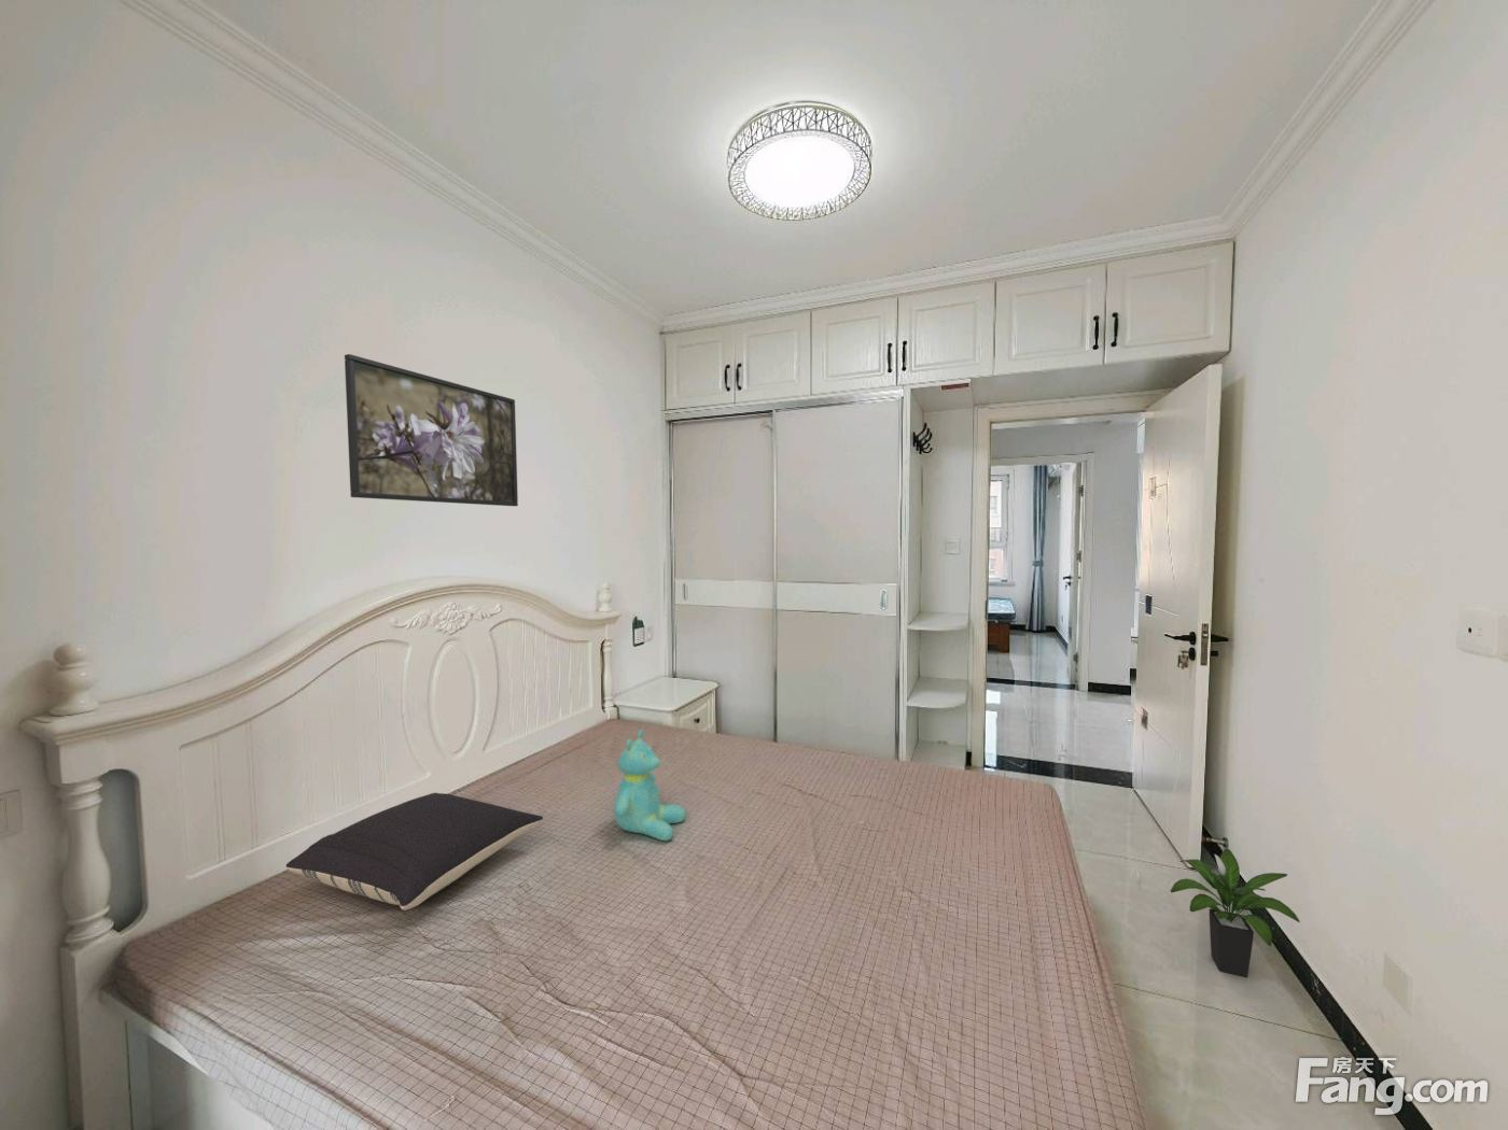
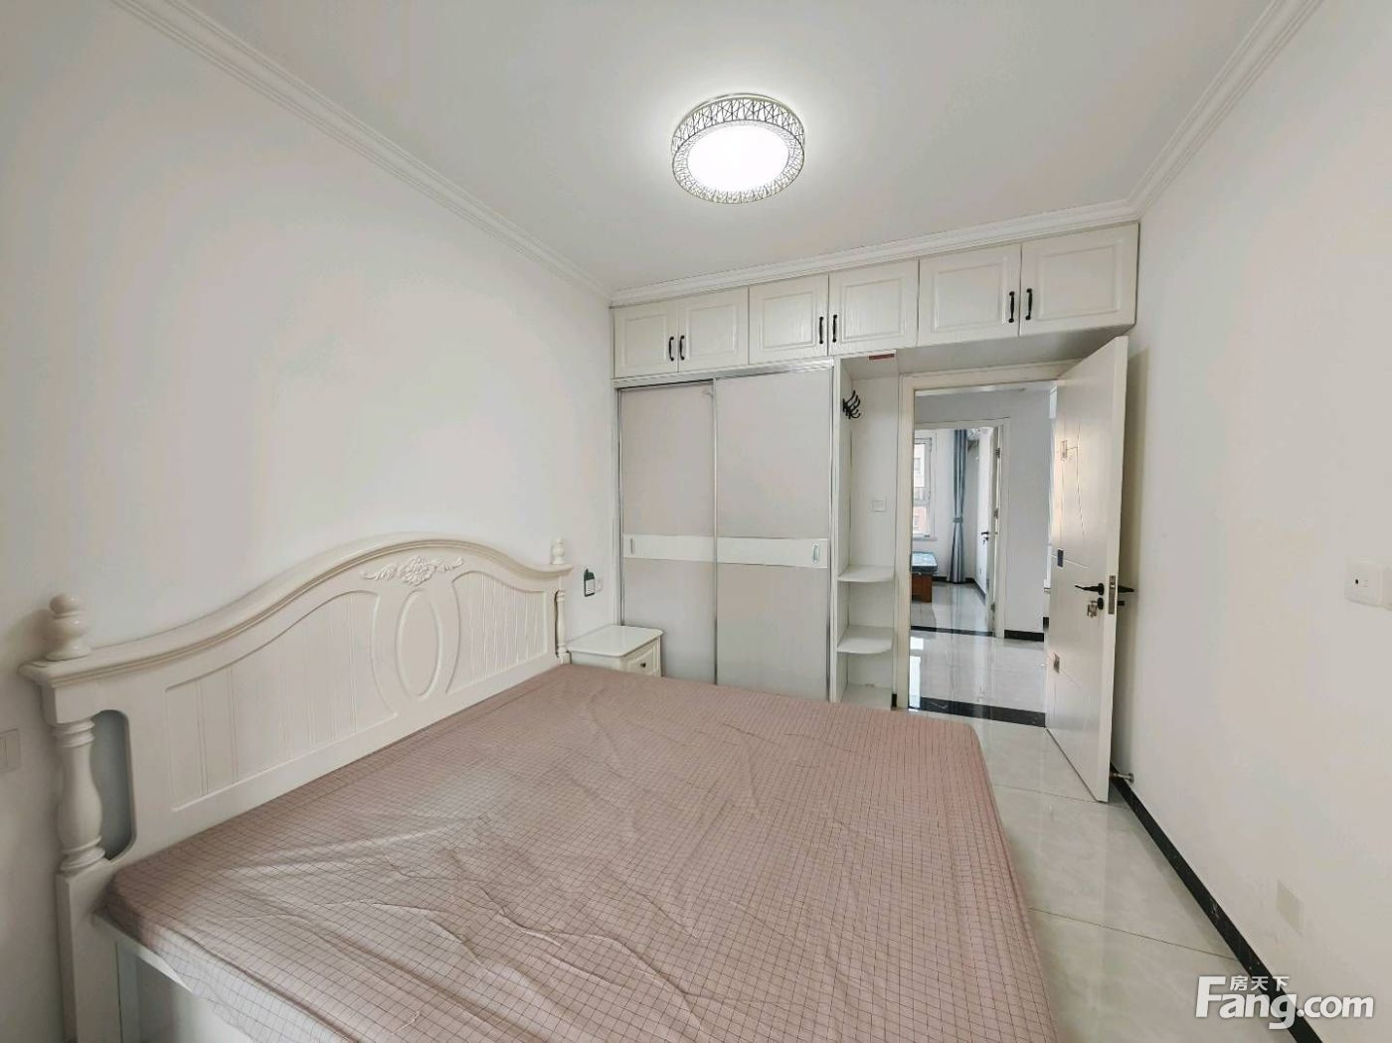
- teddy bear [613,729,688,842]
- potted plant [1170,848,1301,978]
- pillow [285,792,544,912]
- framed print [343,353,519,507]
